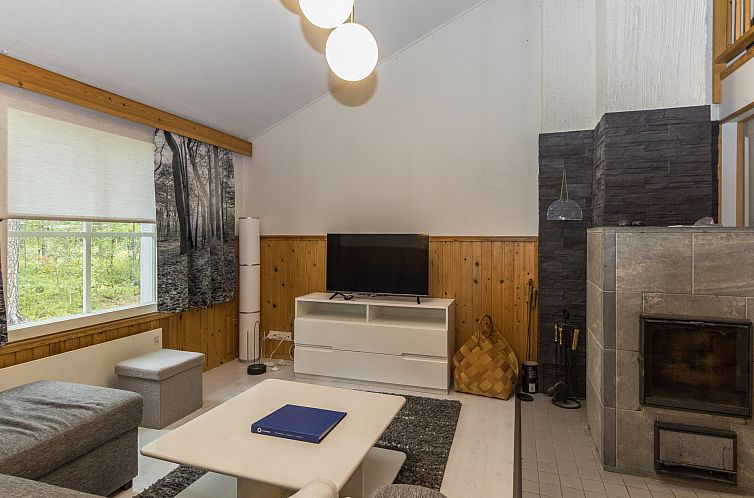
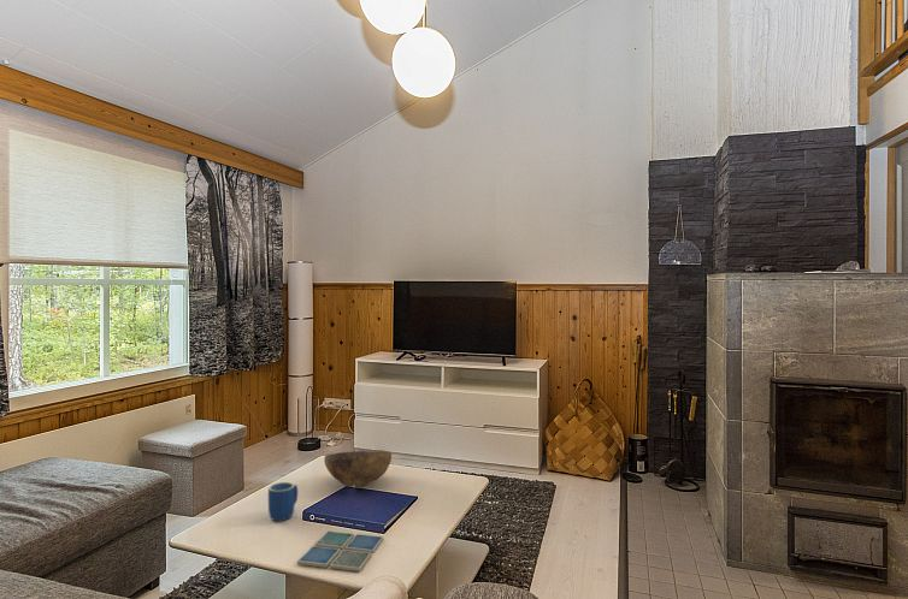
+ mug [267,481,299,522]
+ bowl [323,449,393,490]
+ drink coaster [296,530,384,573]
